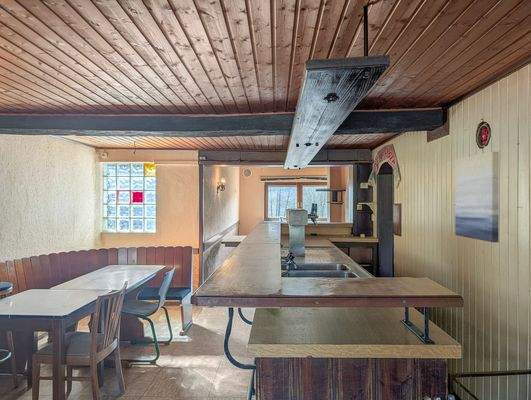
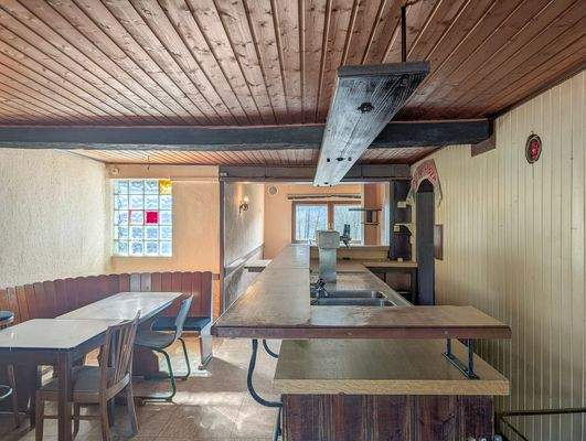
- wall art [454,151,500,243]
